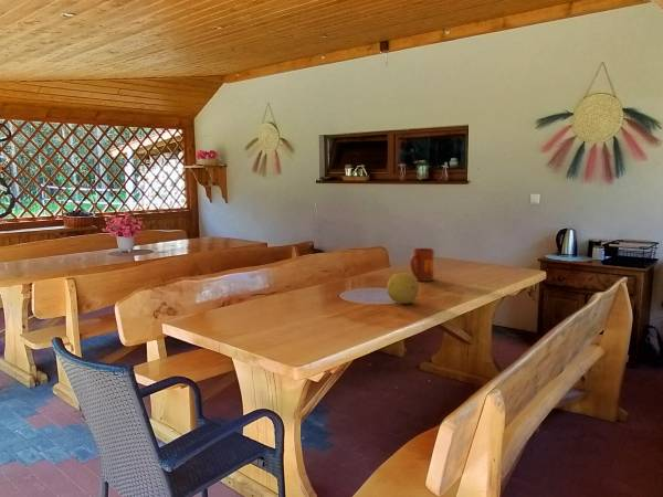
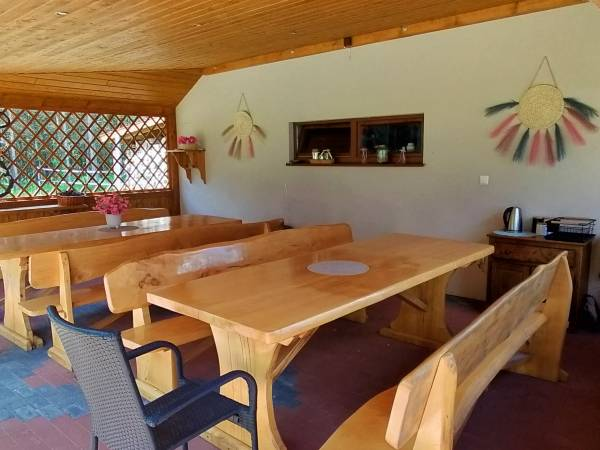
- mug [409,247,435,283]
- fruit [386,272,420,305]
